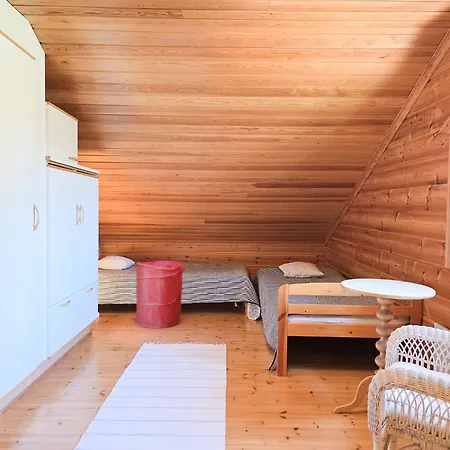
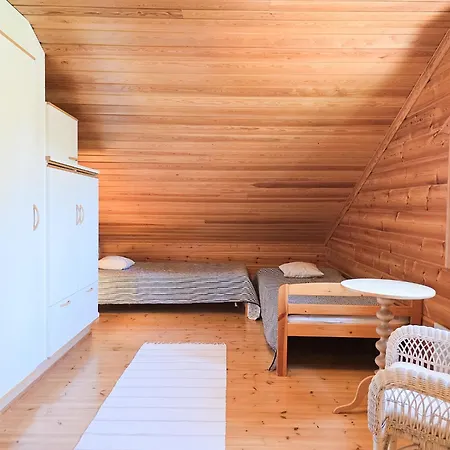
- laundry hamper [134,259,185,329]
